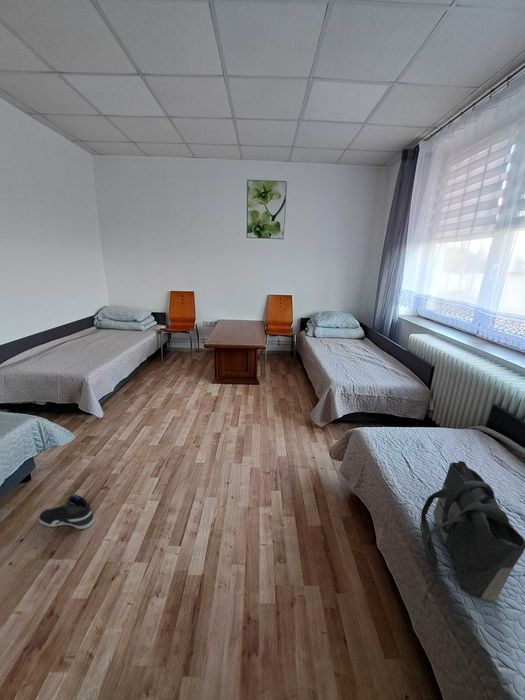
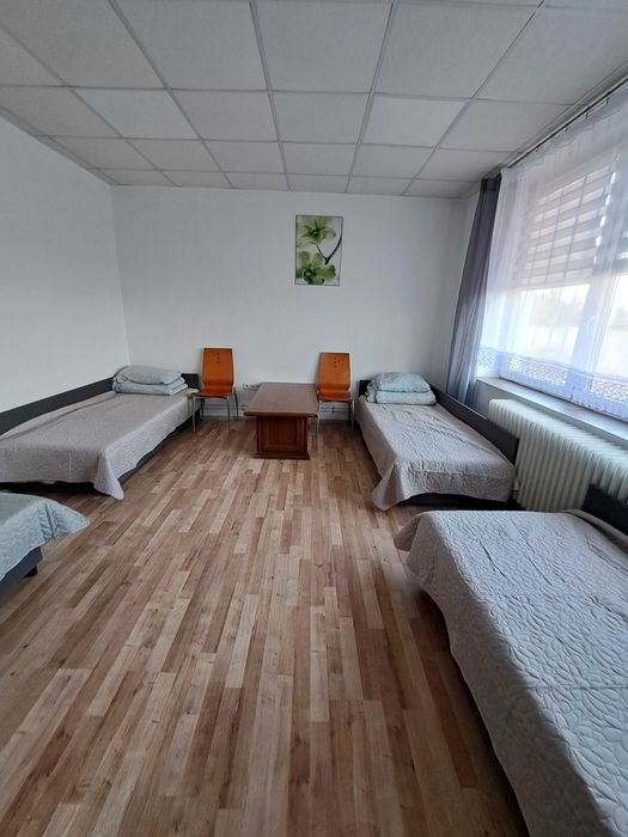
- tote bag [420,460,525,602]
- sneaker [38,494,95,530]
